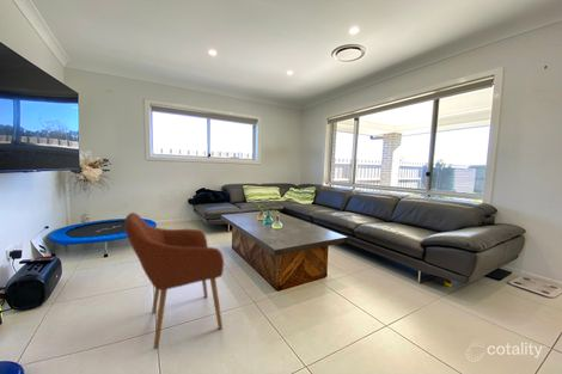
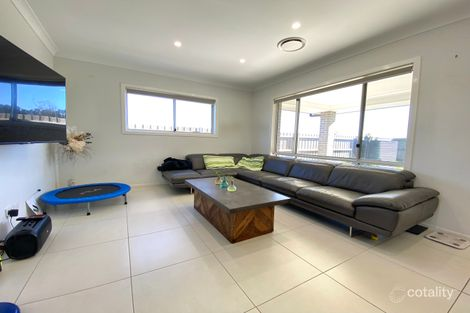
- armchair [123,211,225,350]
